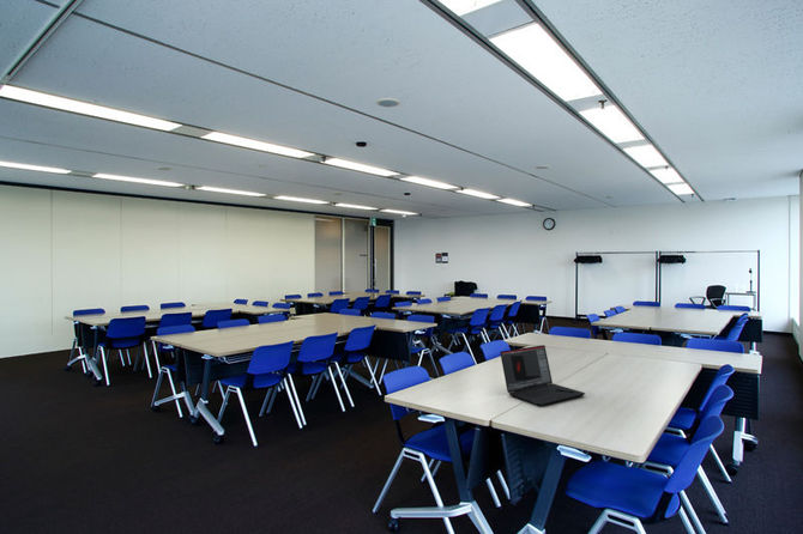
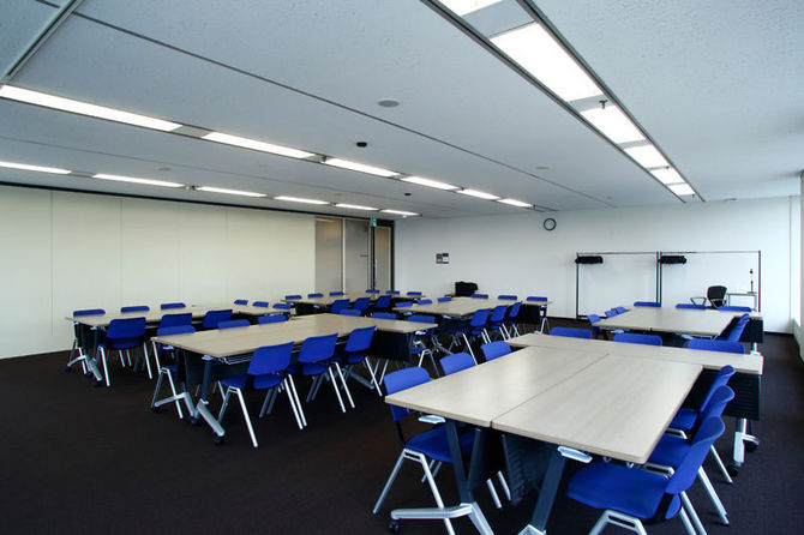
- laptop [500,344,586,407]
